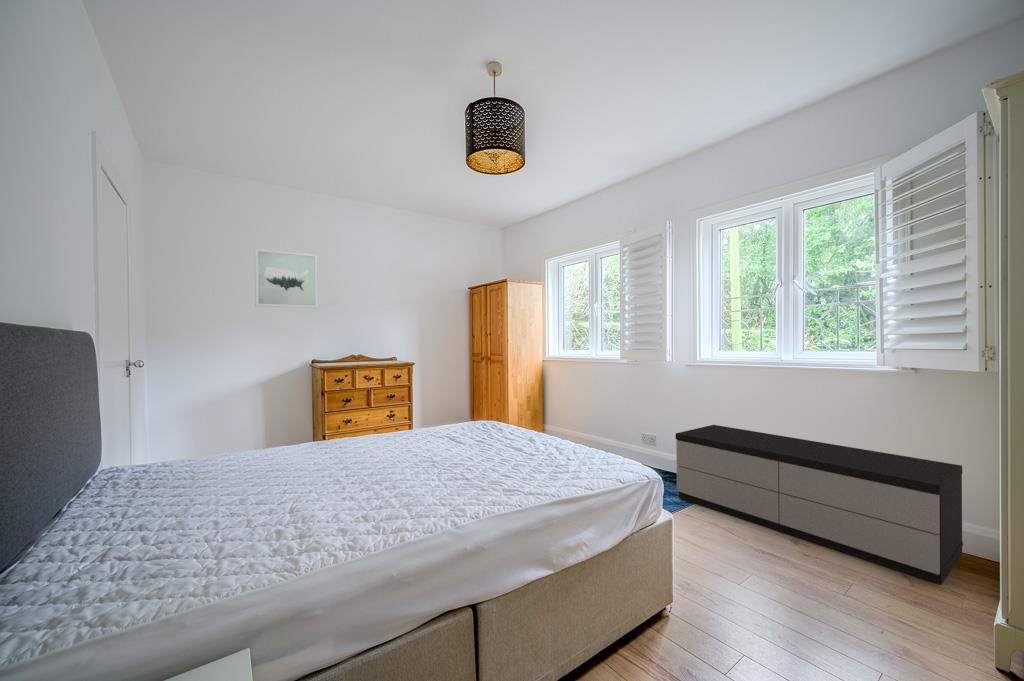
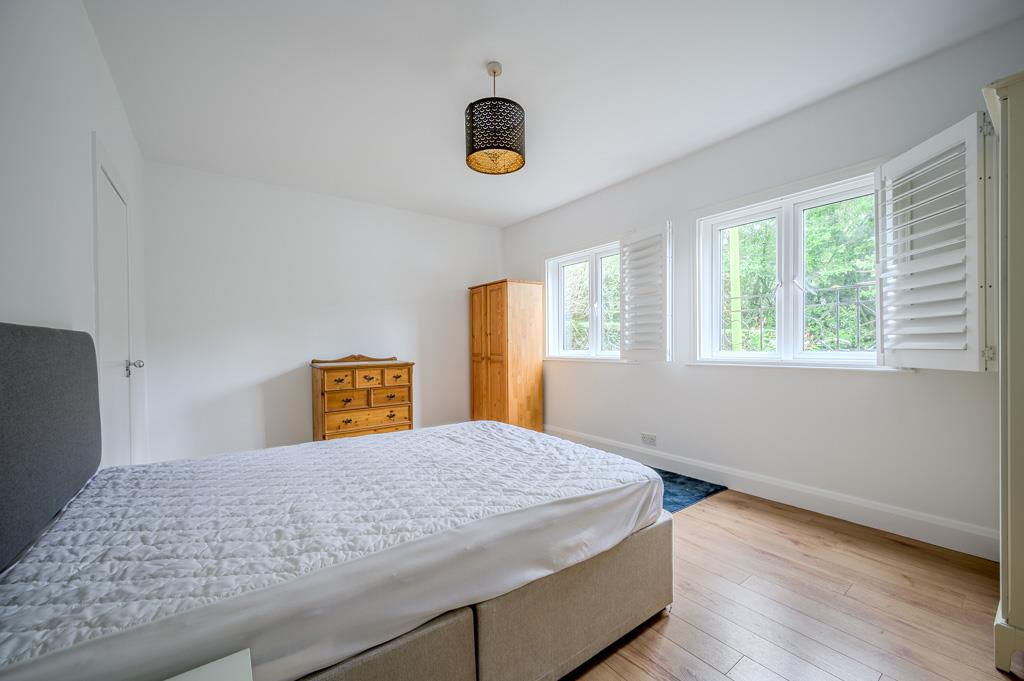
- wall art [254,248,319,309]
- storage bench [675,424,964,586]
